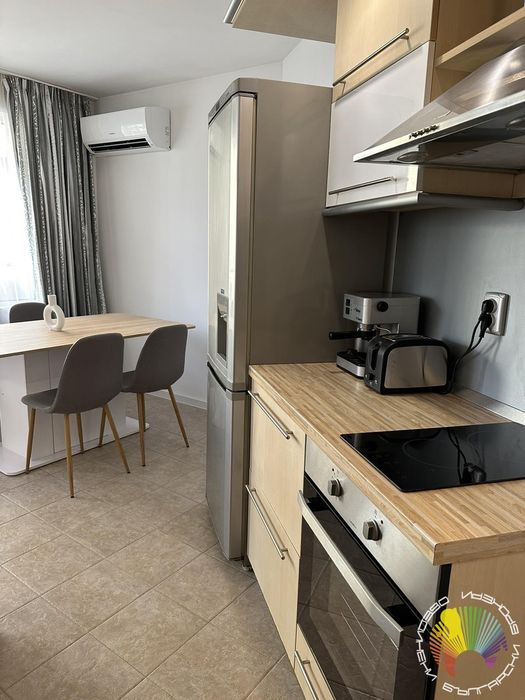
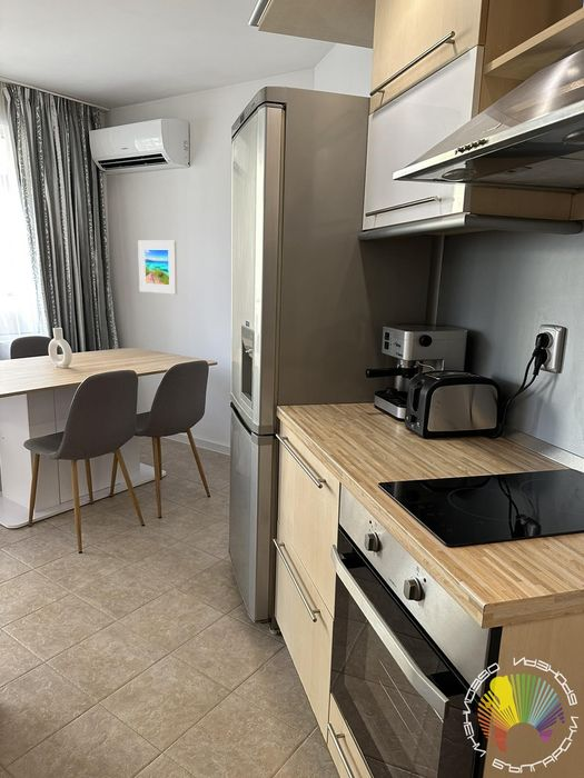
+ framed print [137,240,178,296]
